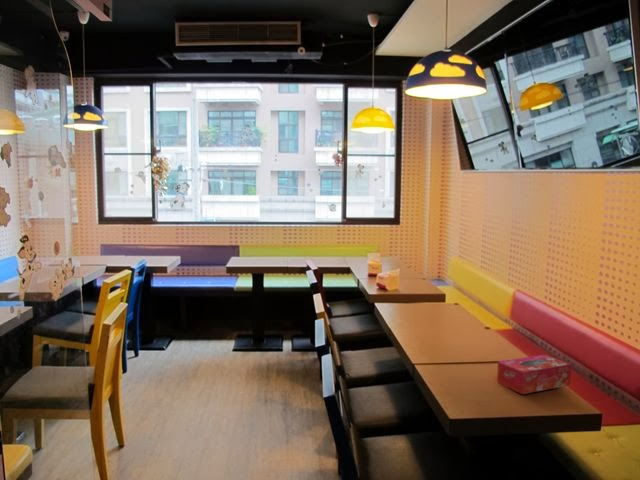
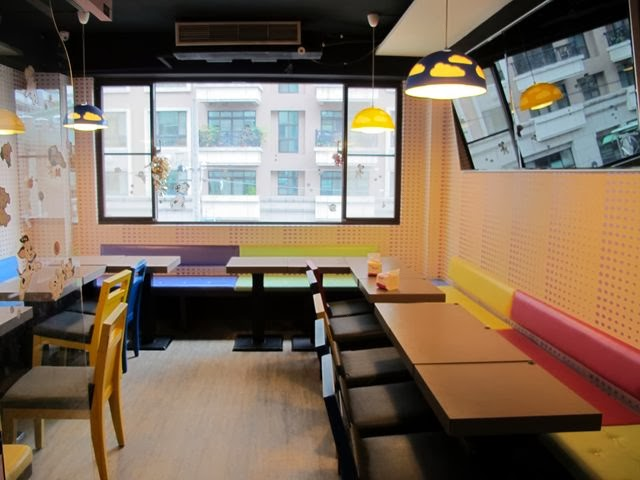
- tissue box [496,354,572,395]
